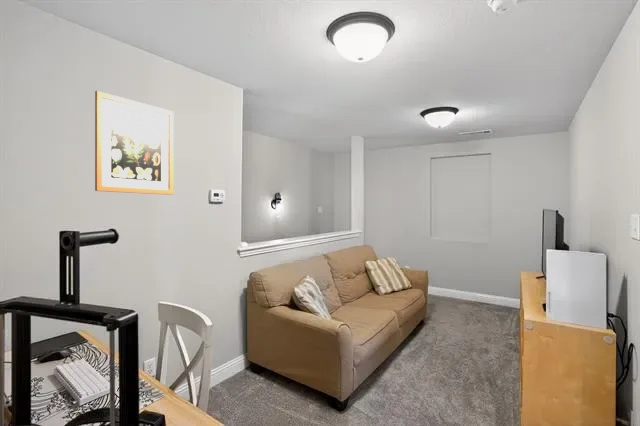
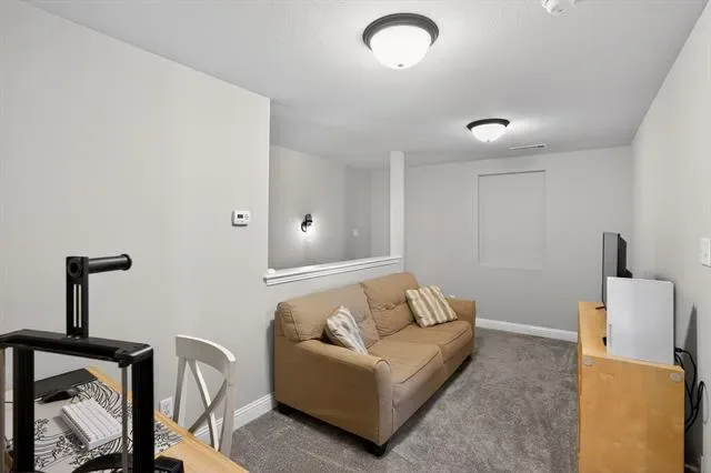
- wall art [94,90,175,196]
